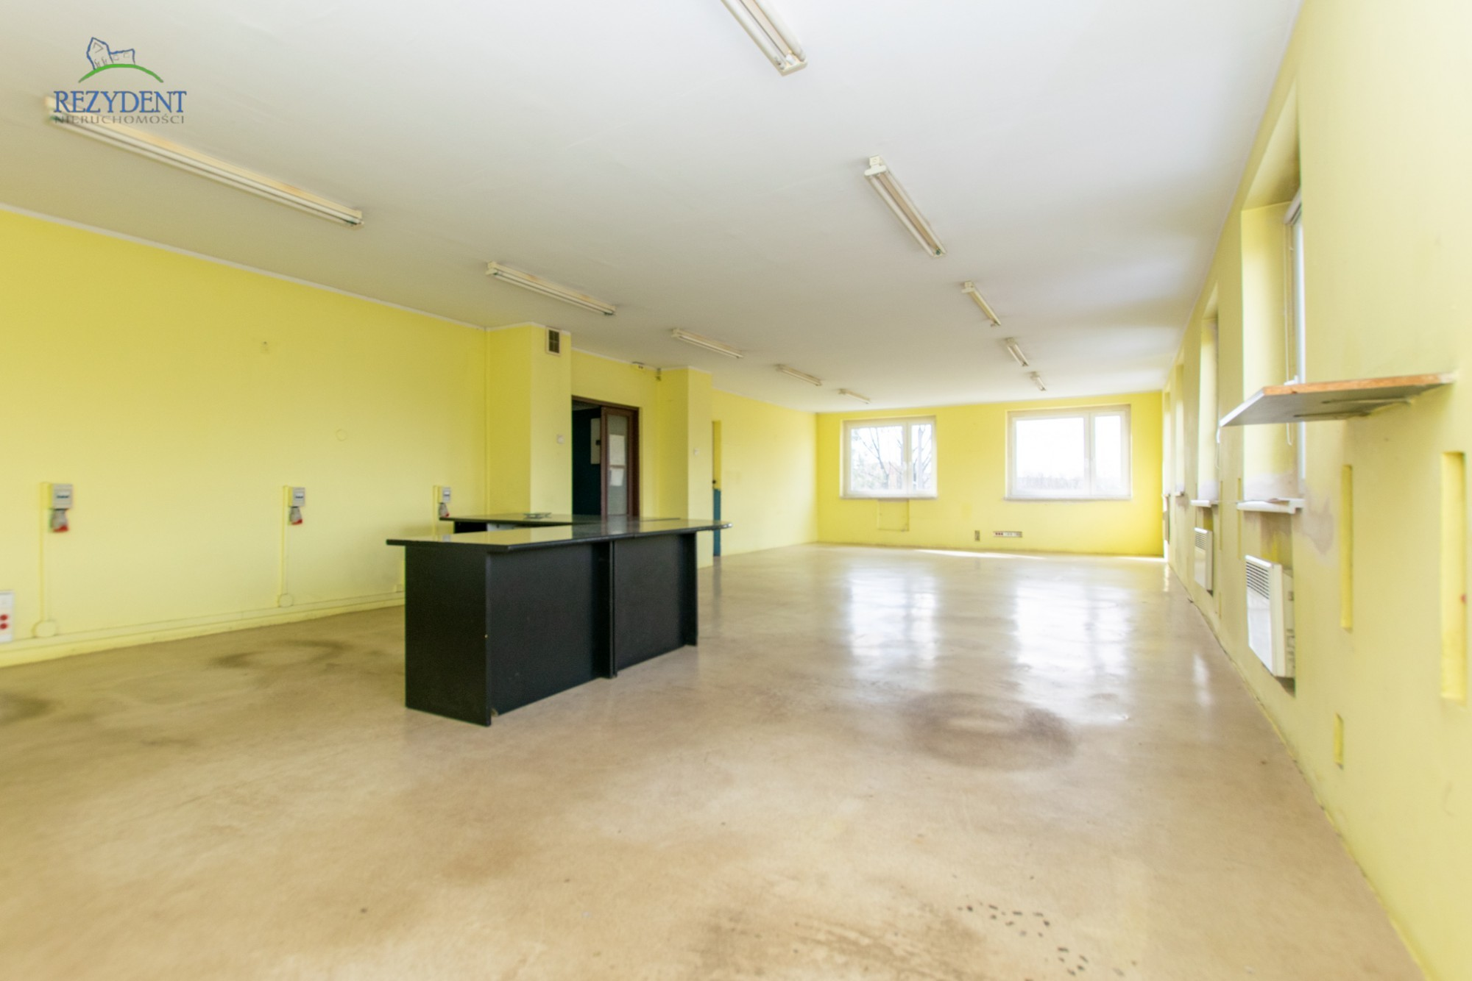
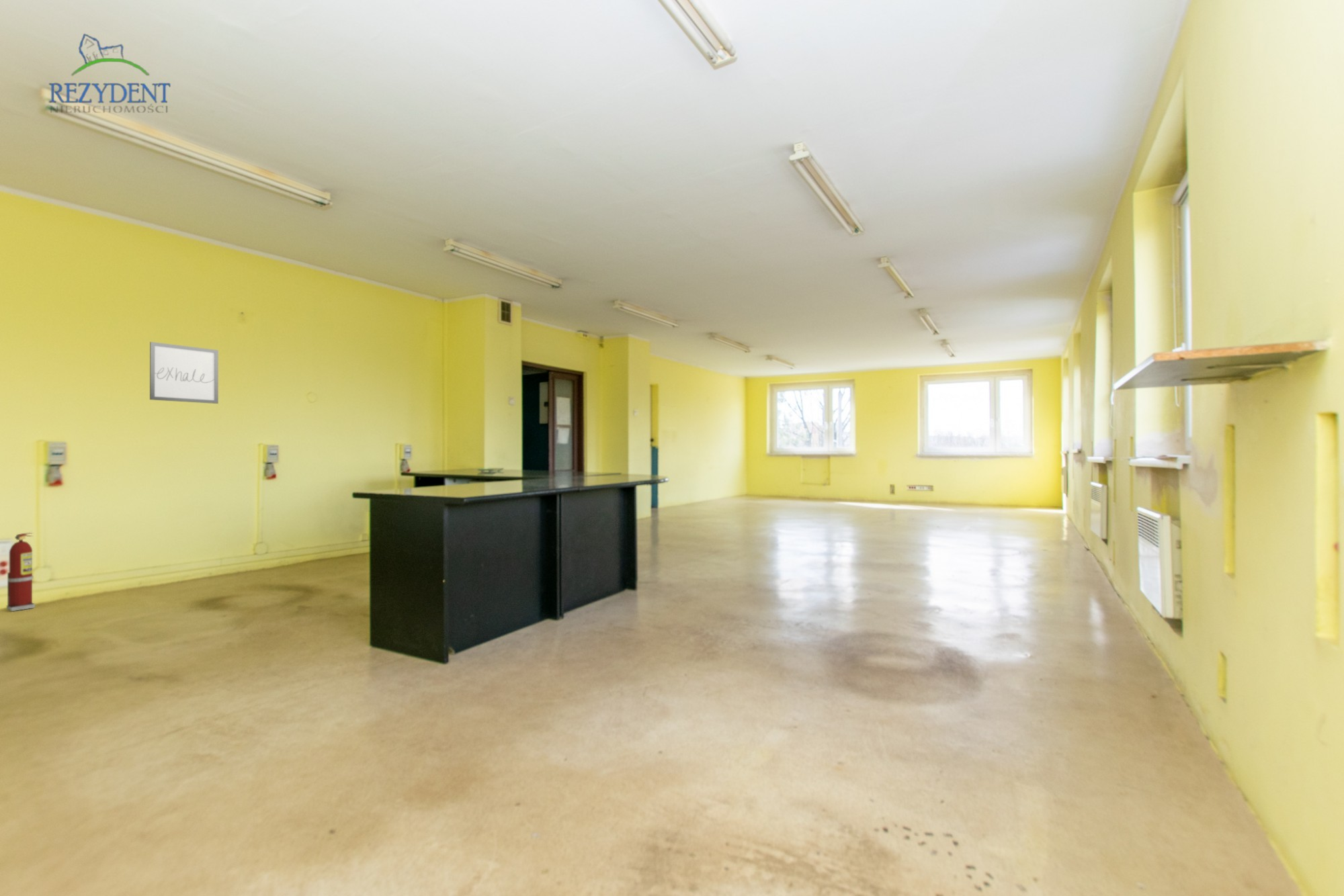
+ fire extinguisher [6,532,36,612]
+ wall art [149,341,219,404]
